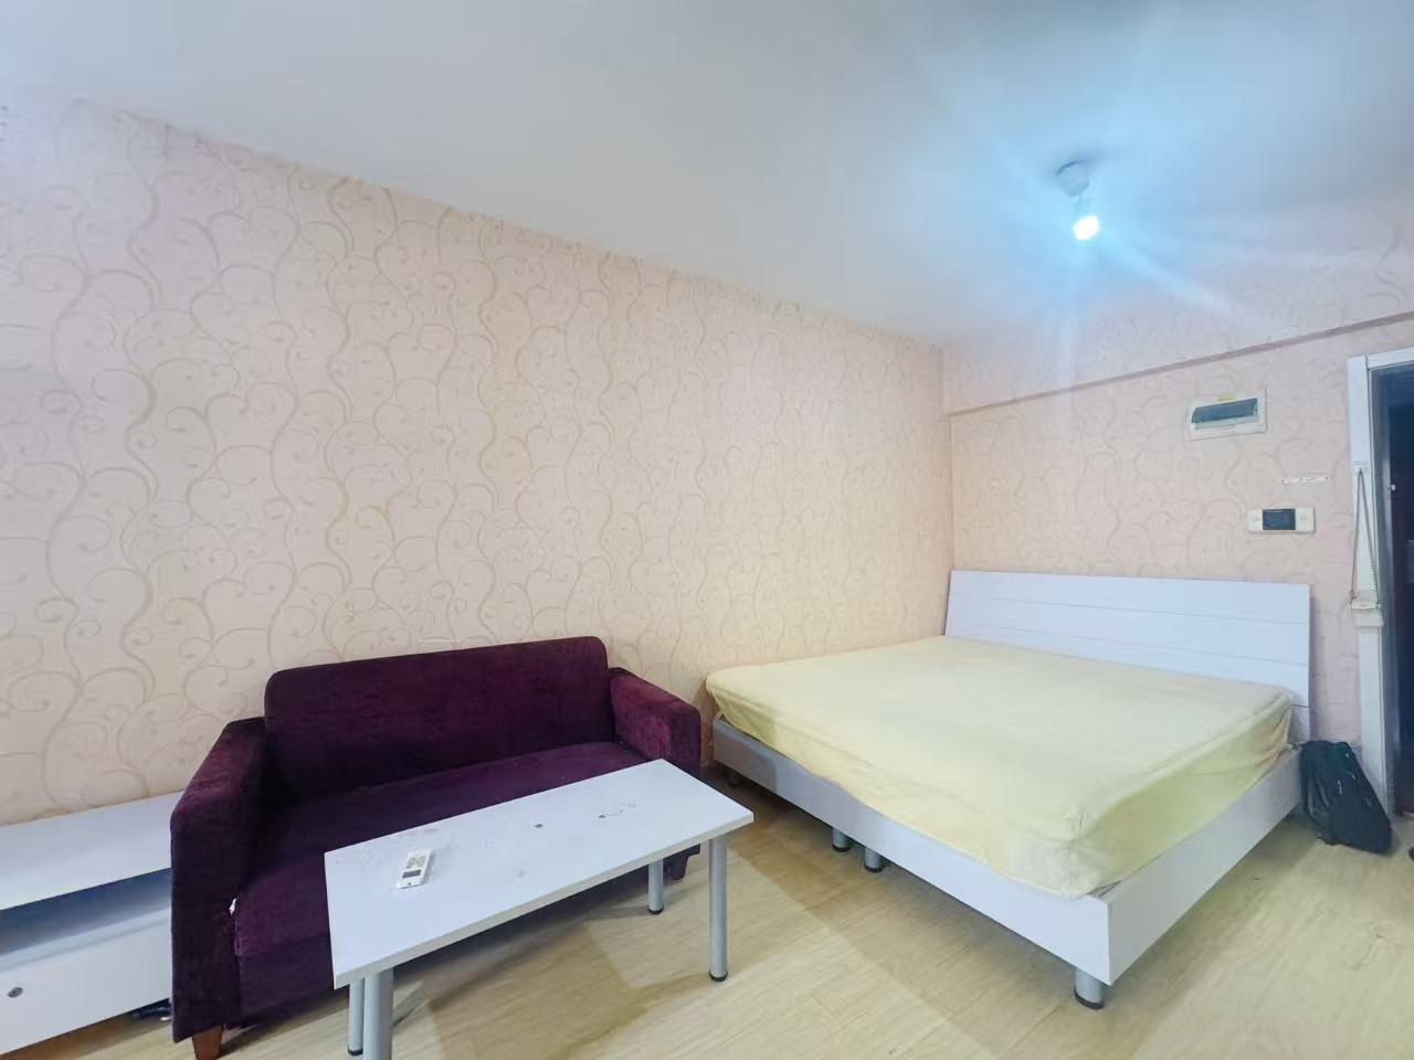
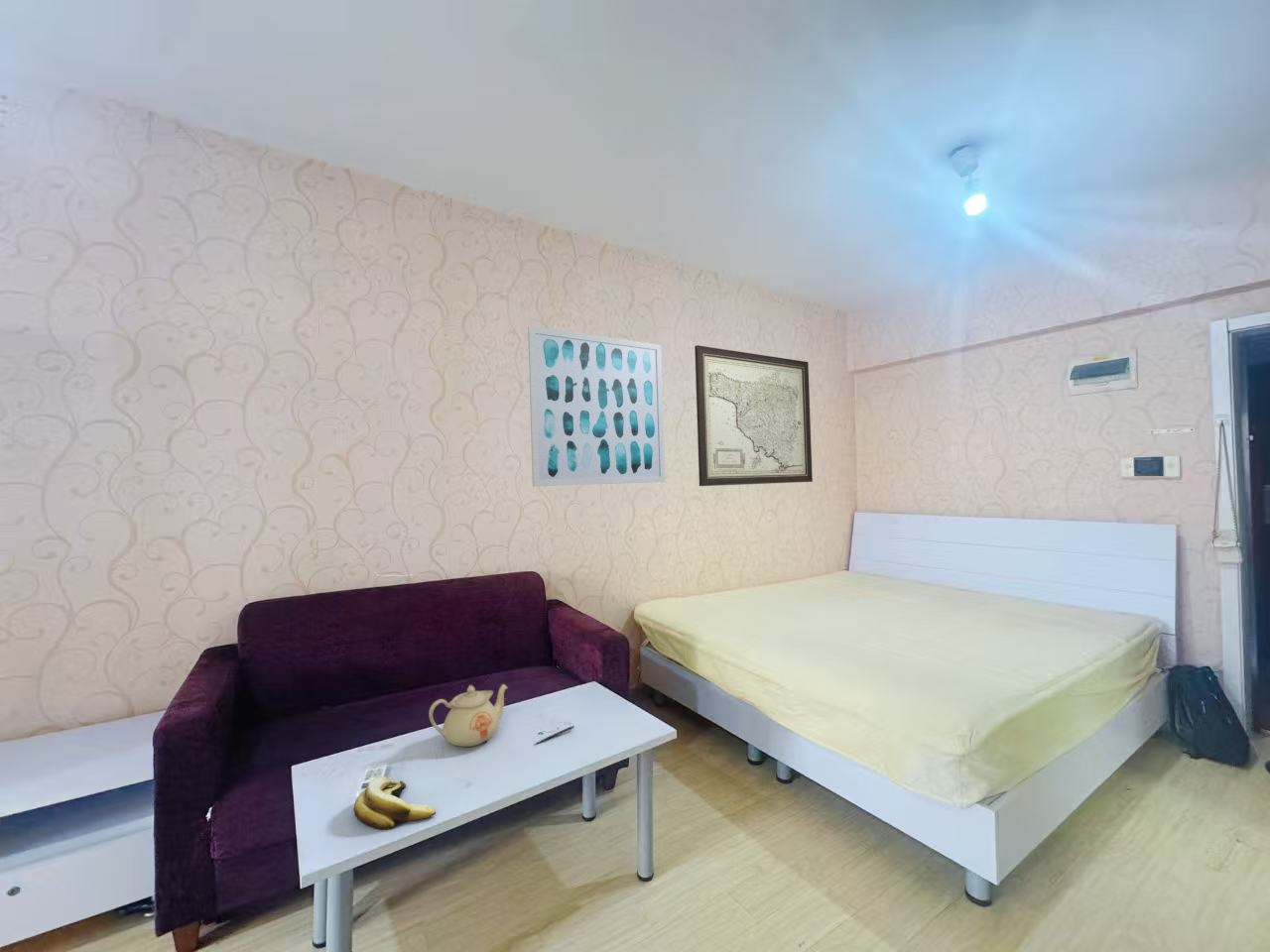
+ banana [353,775,437,831]
+ wall art [527,325,667,487]
+ wall art [694,344,814,487]
+ teapot [428,683,509,748]
+ pen [533,725,575,746]
